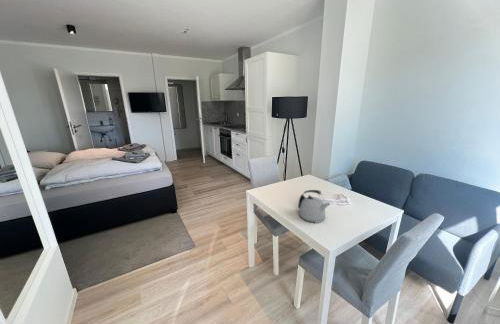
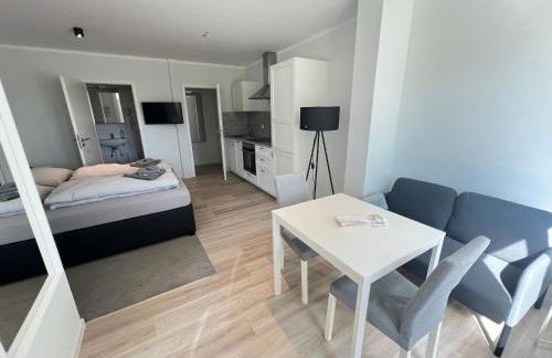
- kettle [297,189,331,224]
